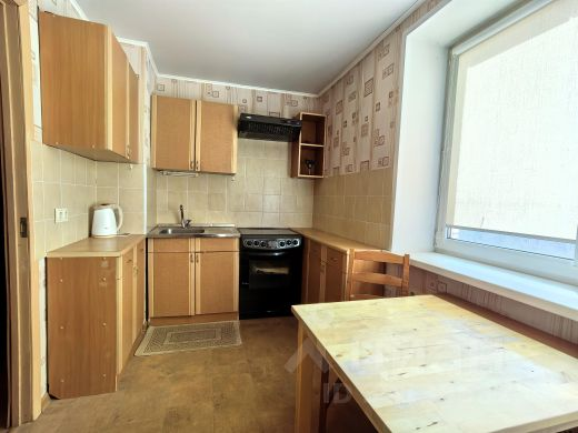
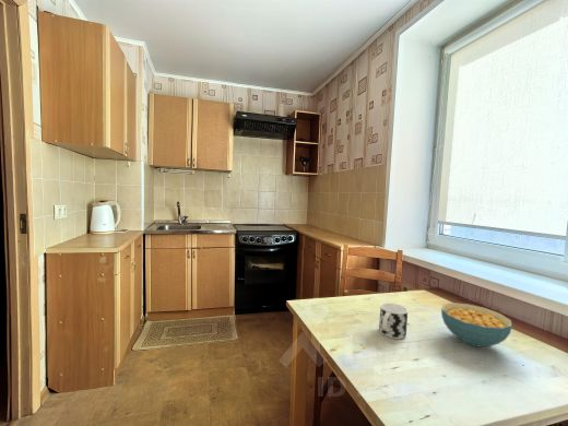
+ cereal bowl [440,301,513,348]
+ cup [378,301,409,340]
